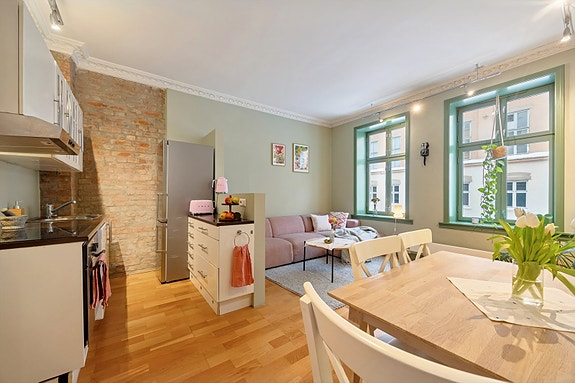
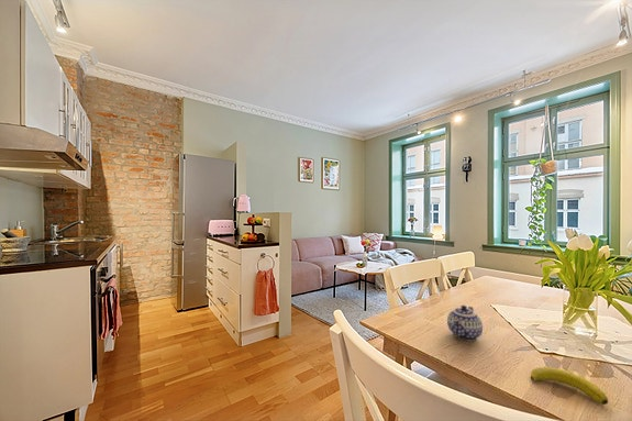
+ teapot [446,304,484,342]
+ banana [530,366,609,406]
